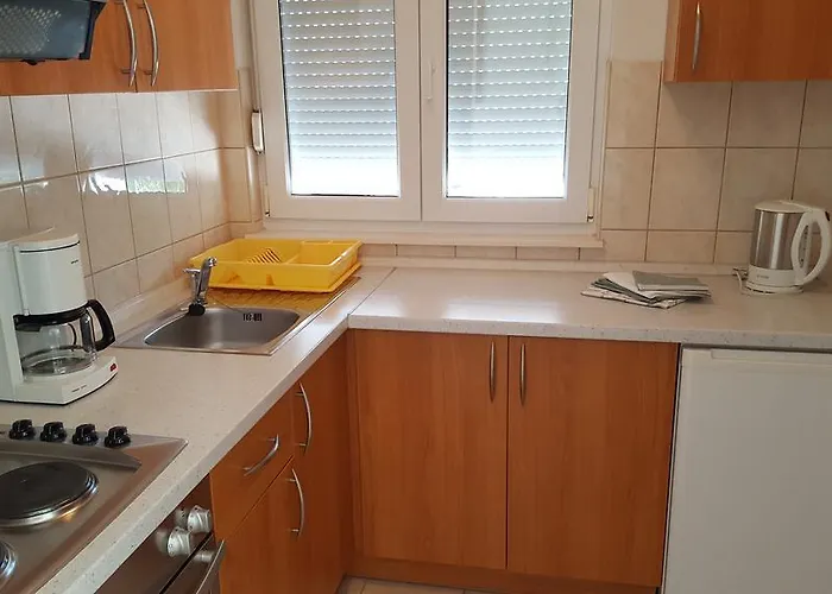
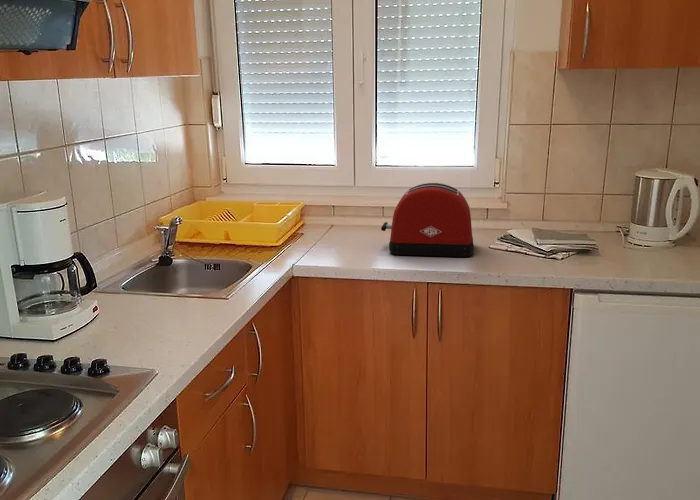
+ toaster [380,182,474,258]
